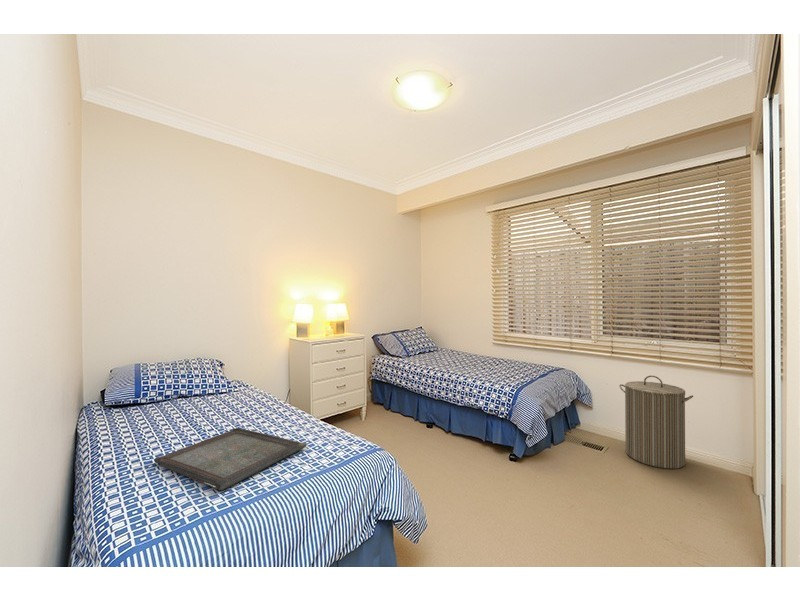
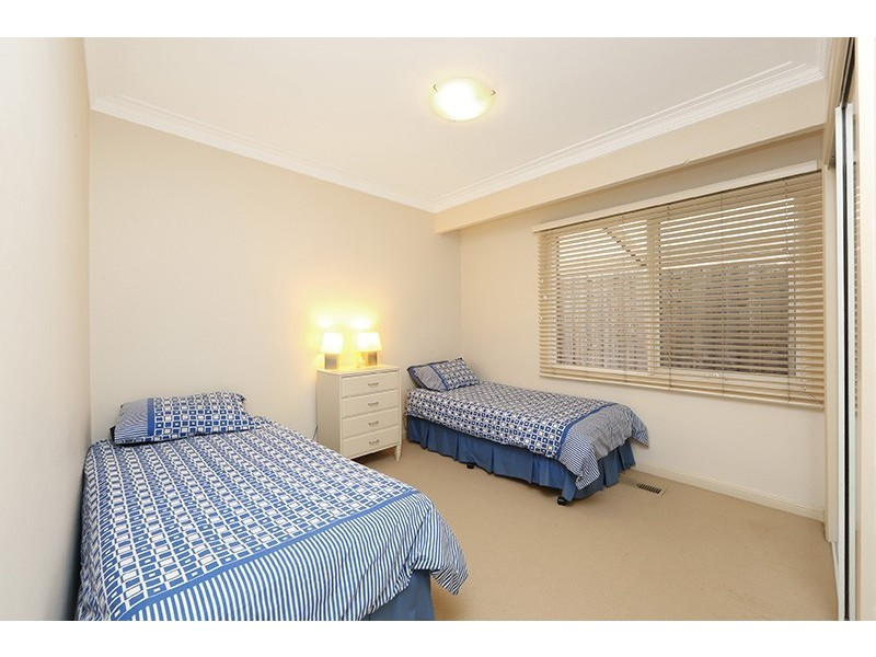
- laundry hamper [618,375,694,470]
- serving tray [153,427,308,492]
